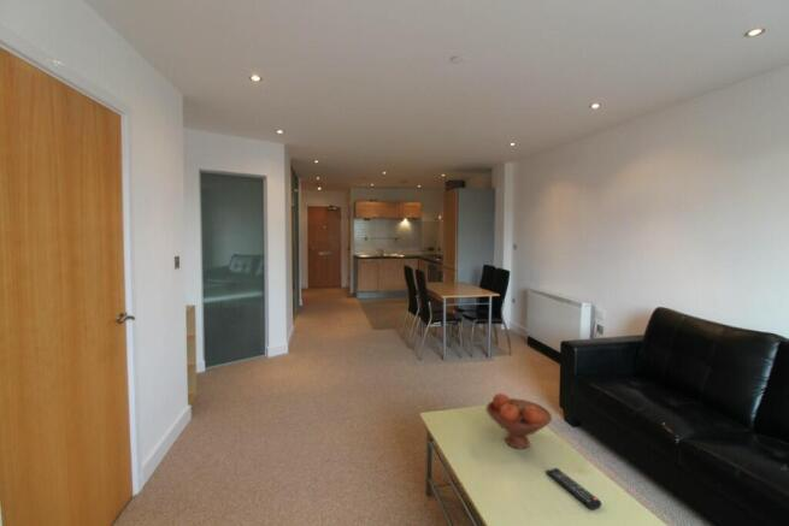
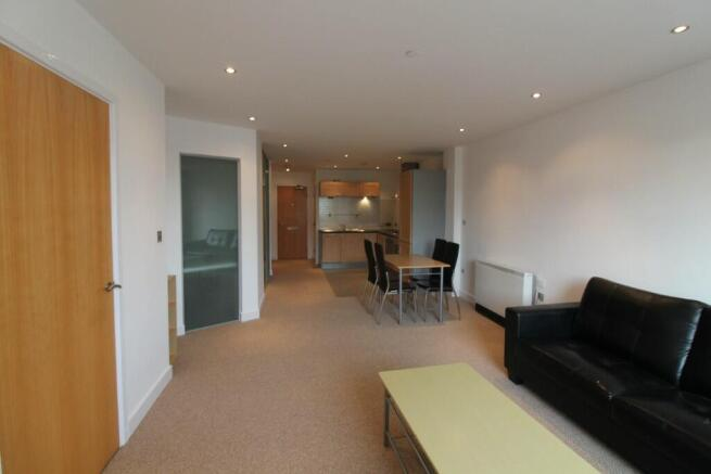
- fruit bowl [484,392,553,450]
- remote control [544,467,602,510]
